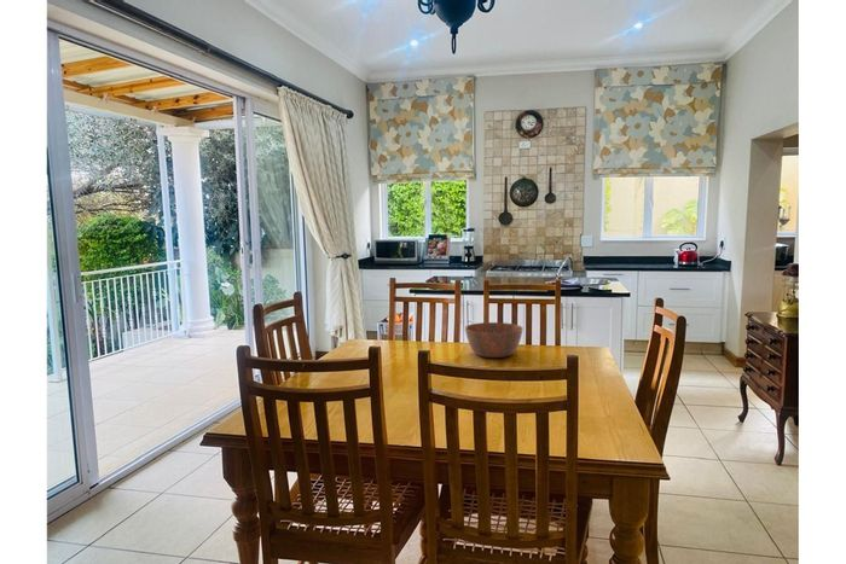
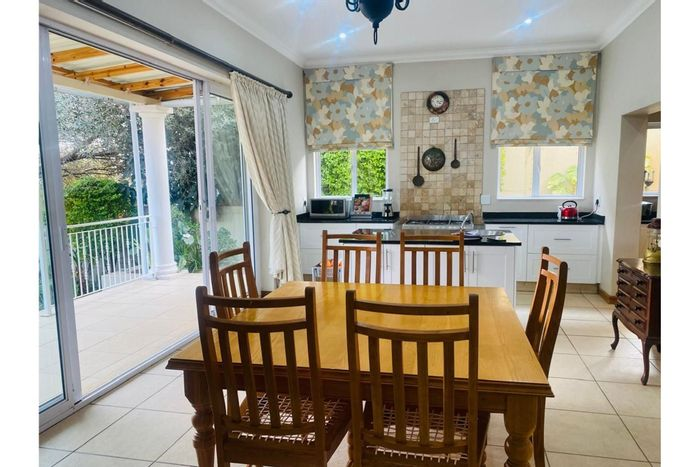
- bowl [464,321,525,359]
